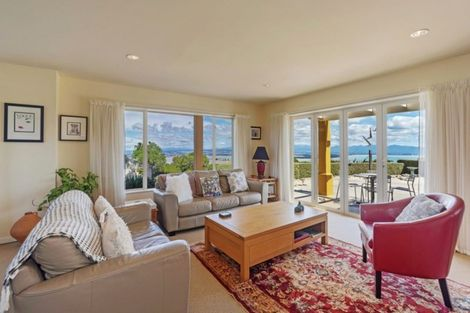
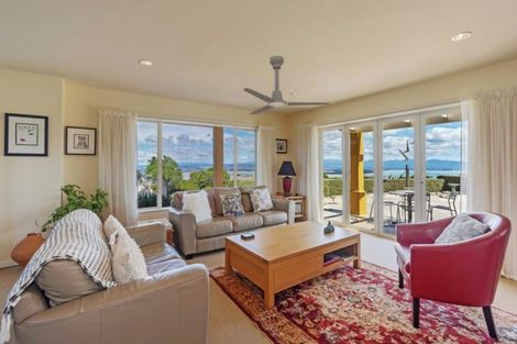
+ ceiling fan [242,55,331,115]
